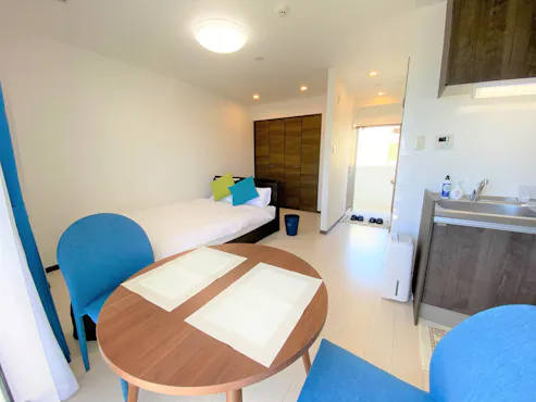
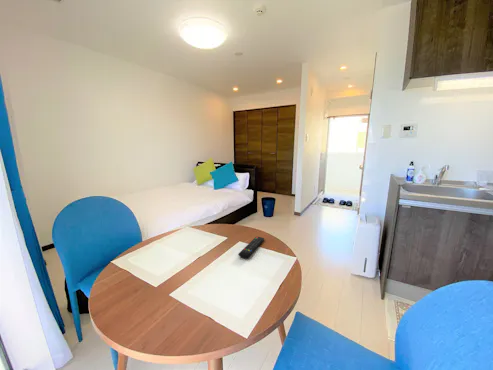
+ remote control [237,236,265,259]
